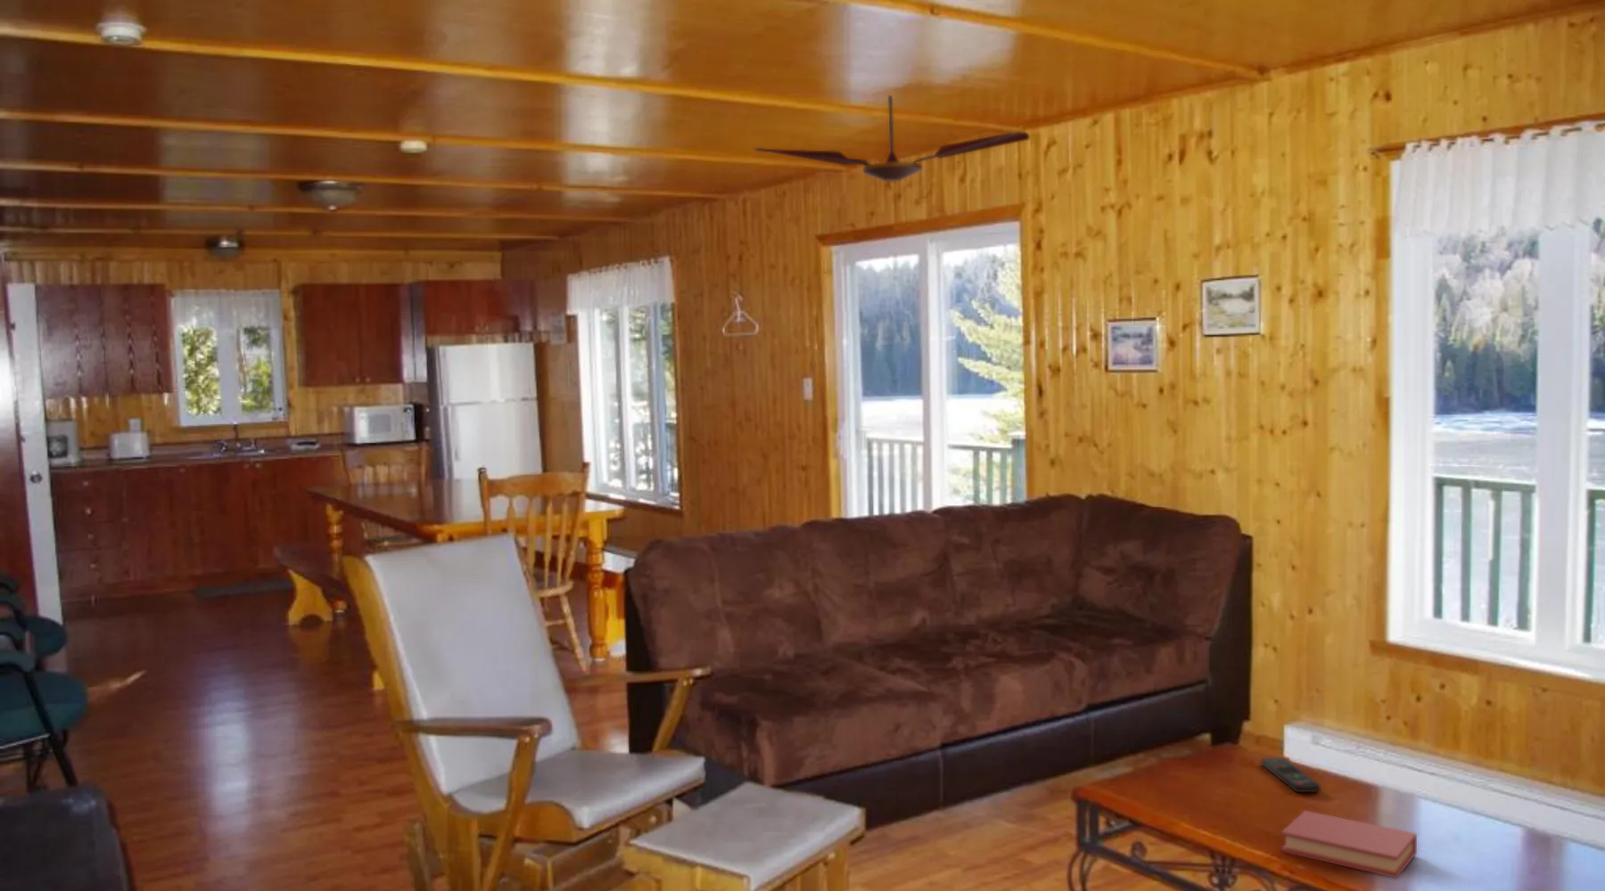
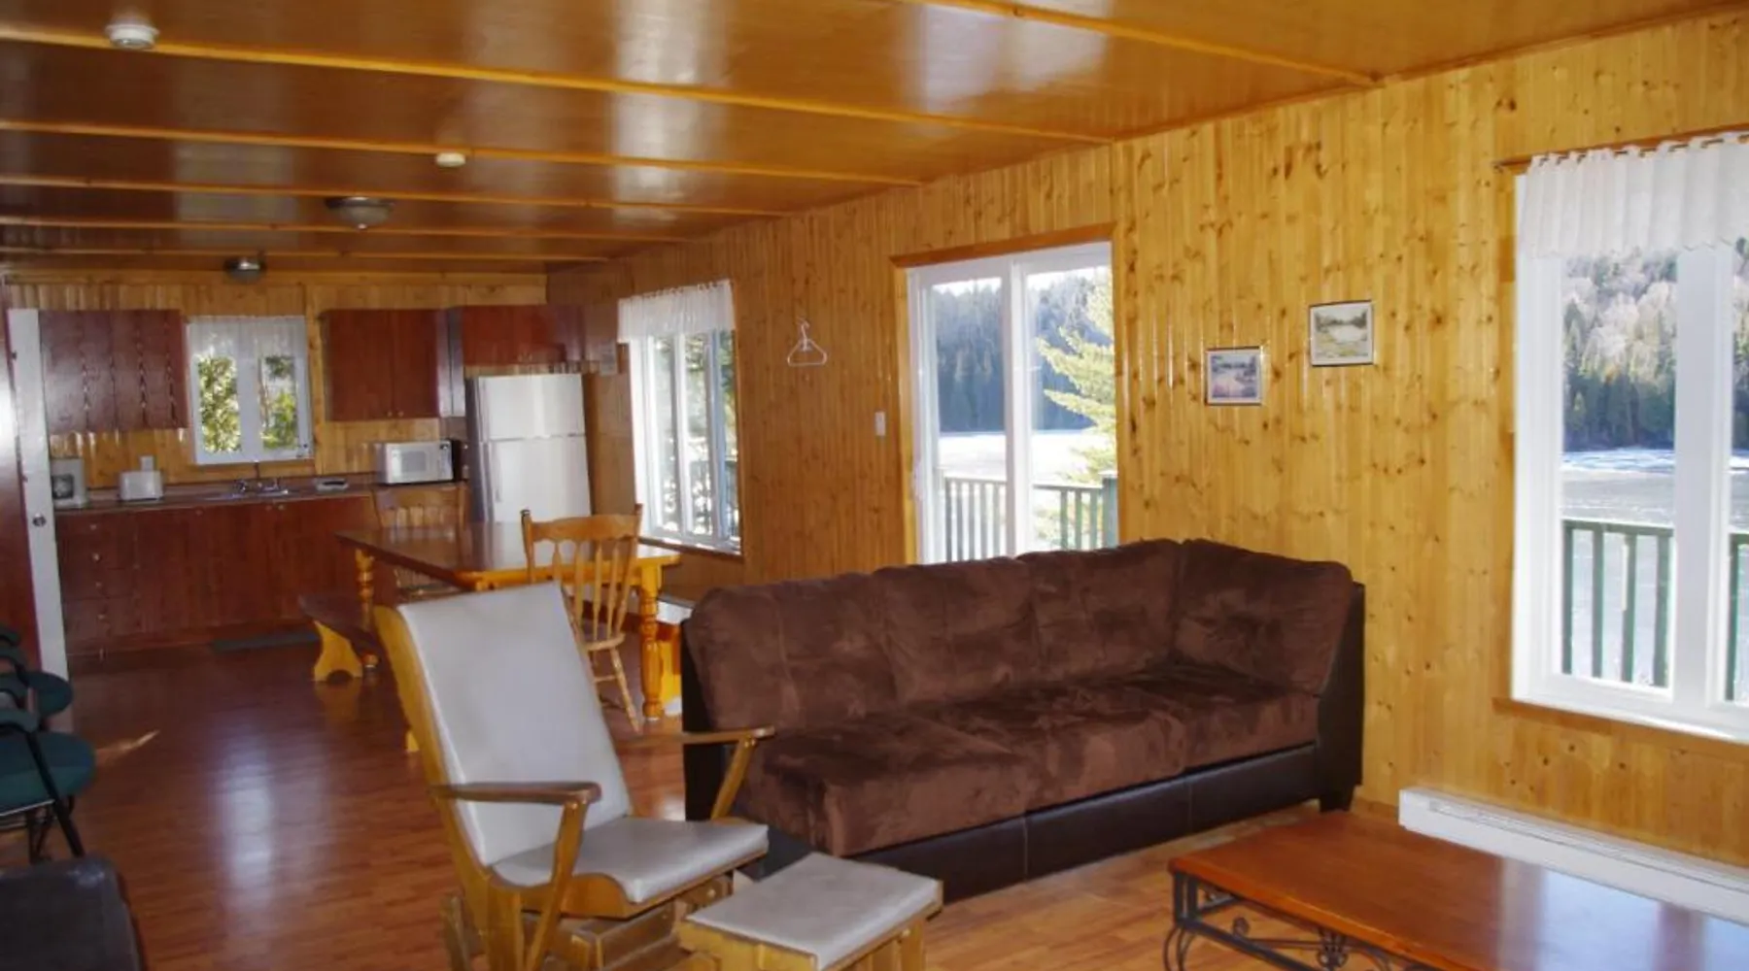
- book [1280,810,1417,879]
- ceiling fan [753,94,1031,182]
- remote control [1260,756,1322,793]
